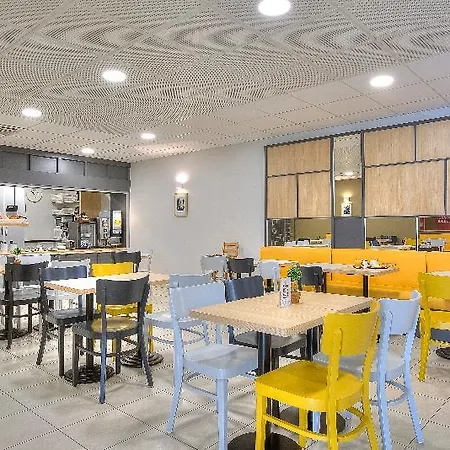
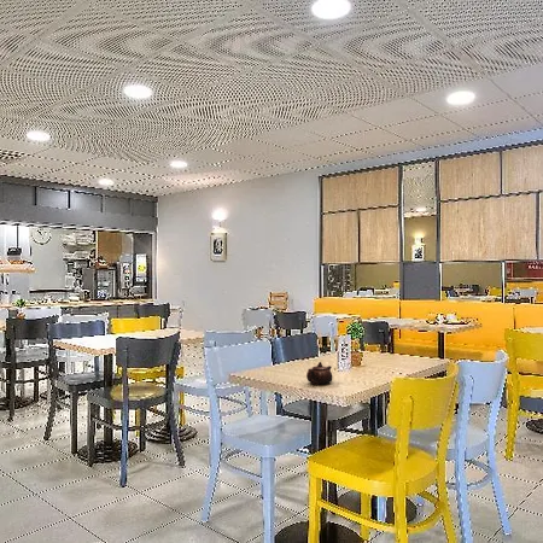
+ teapot [305,361,333,386]
